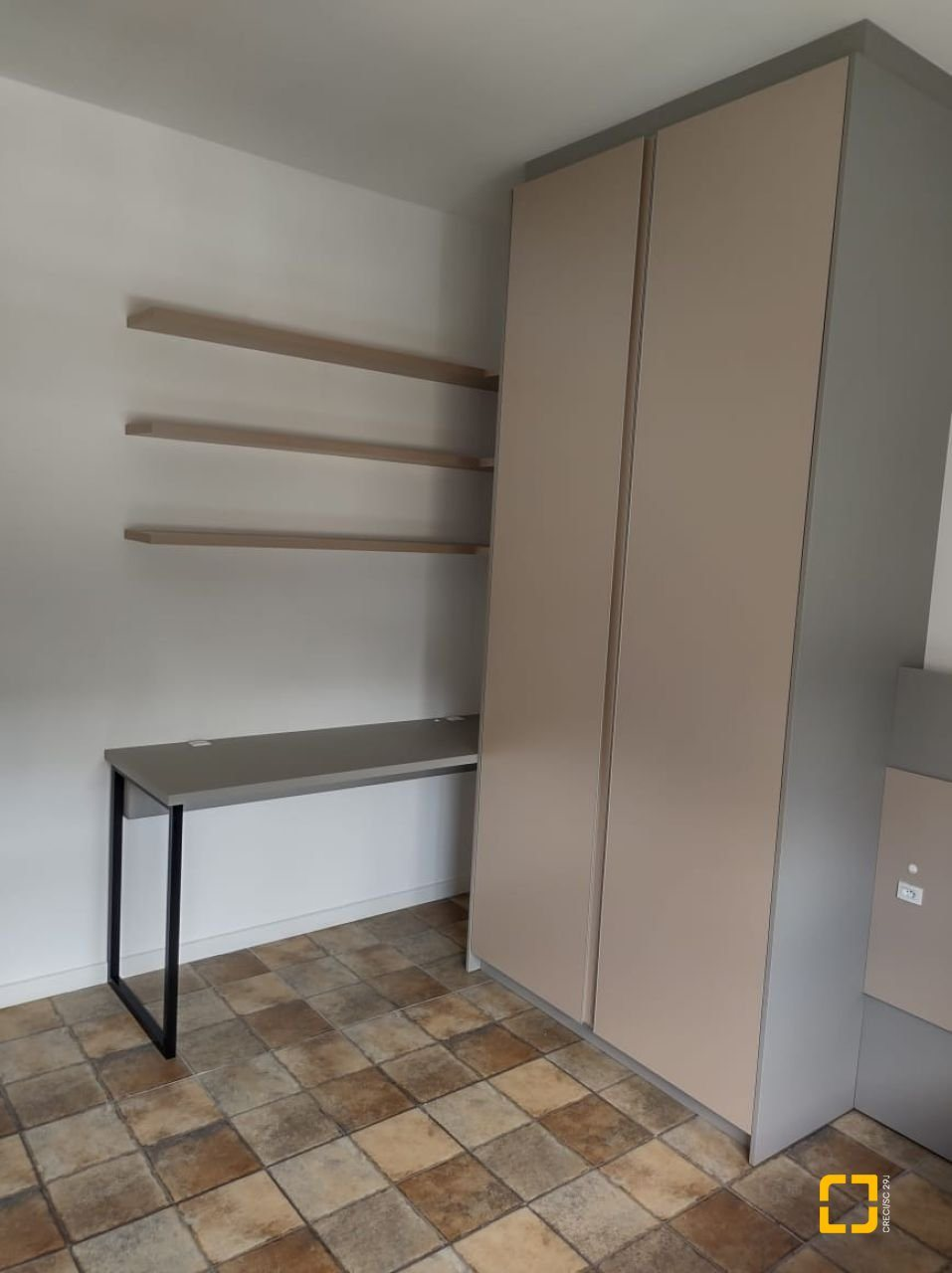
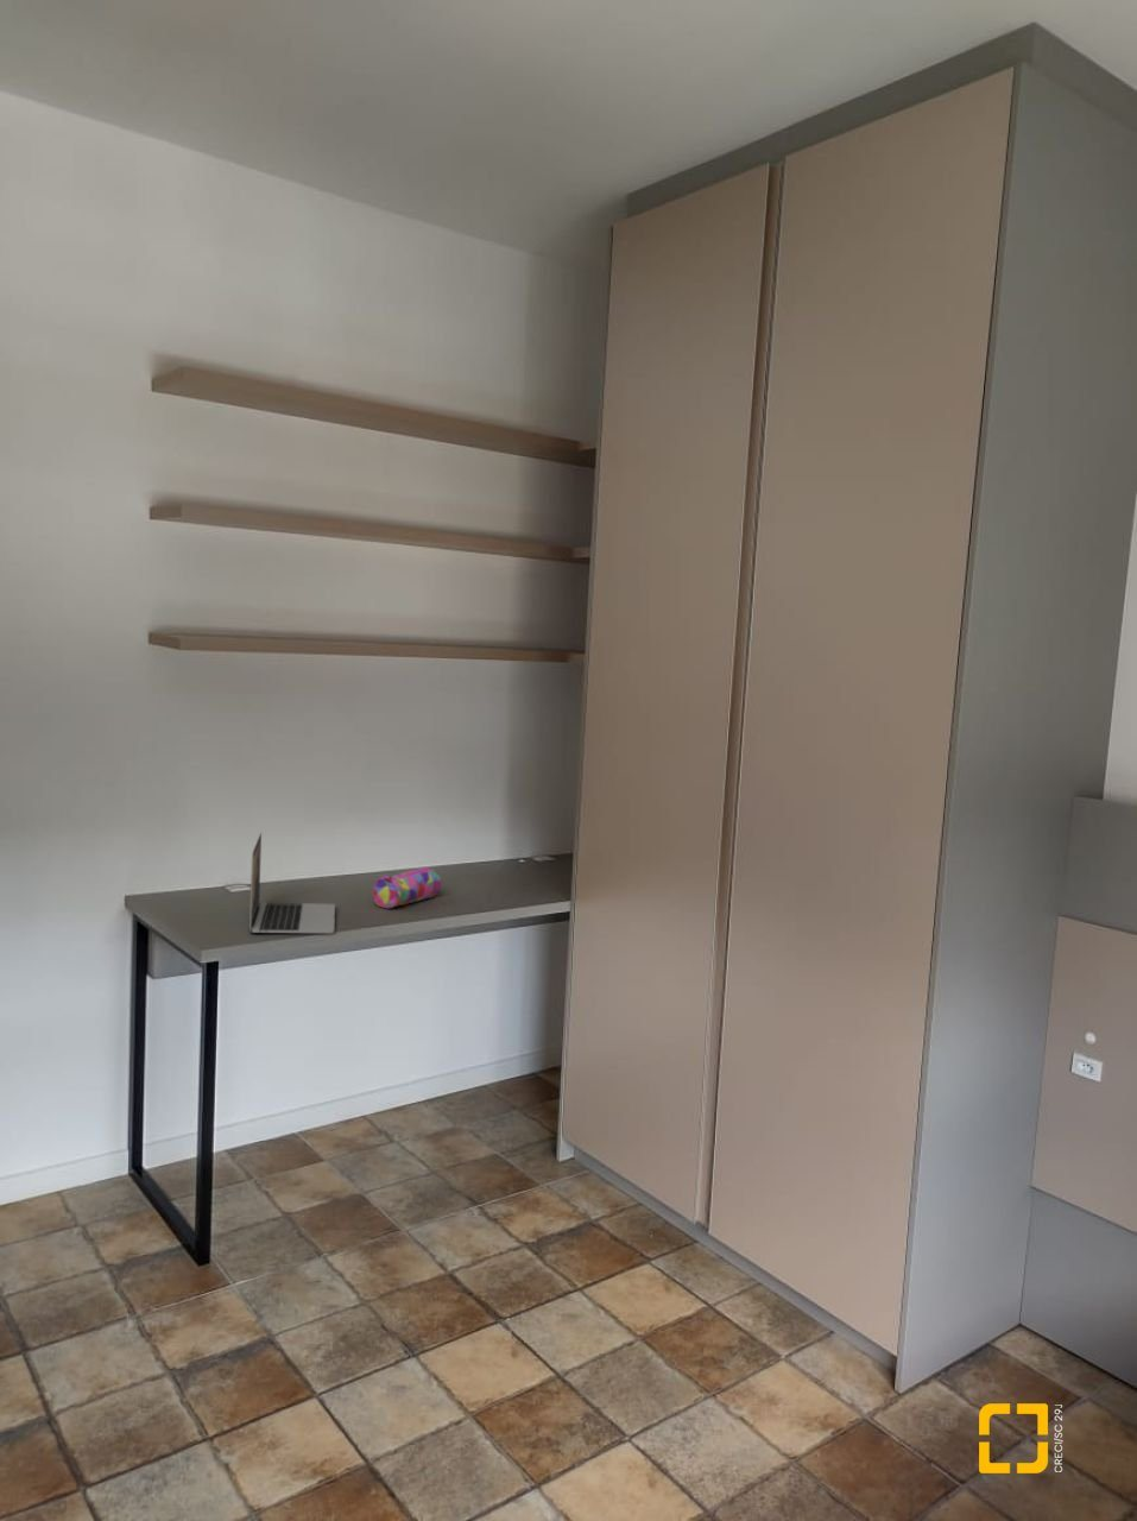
+ pencil case [371,866,442,909]
+ laptop [248,830,337,934]
